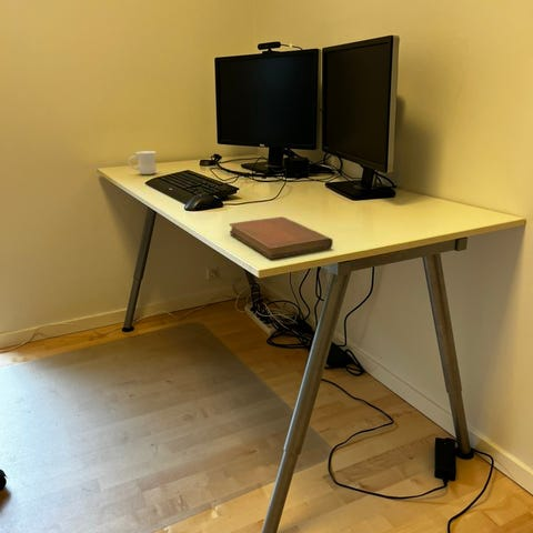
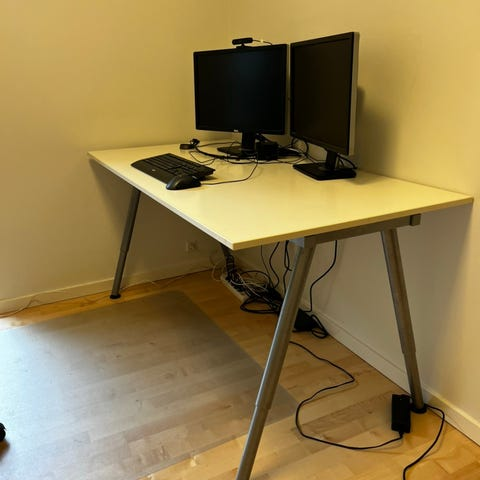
- notebook [228,215,334,260]
- mug [127,150,158,175]
